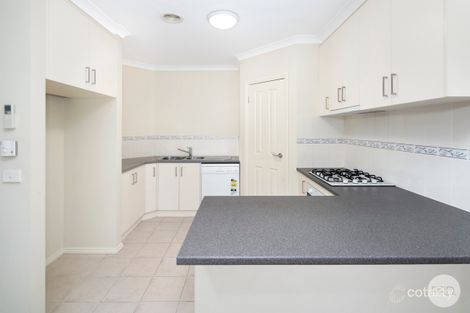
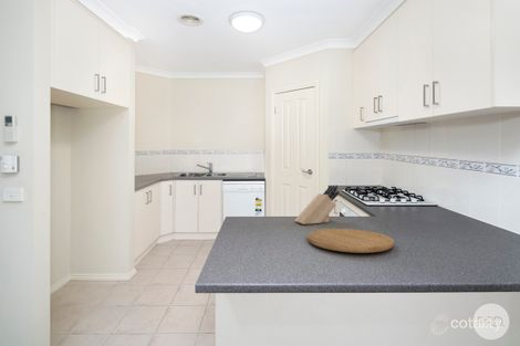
+ cutting board [306,228,395,254]
+ knife block [293,185,340,226]
